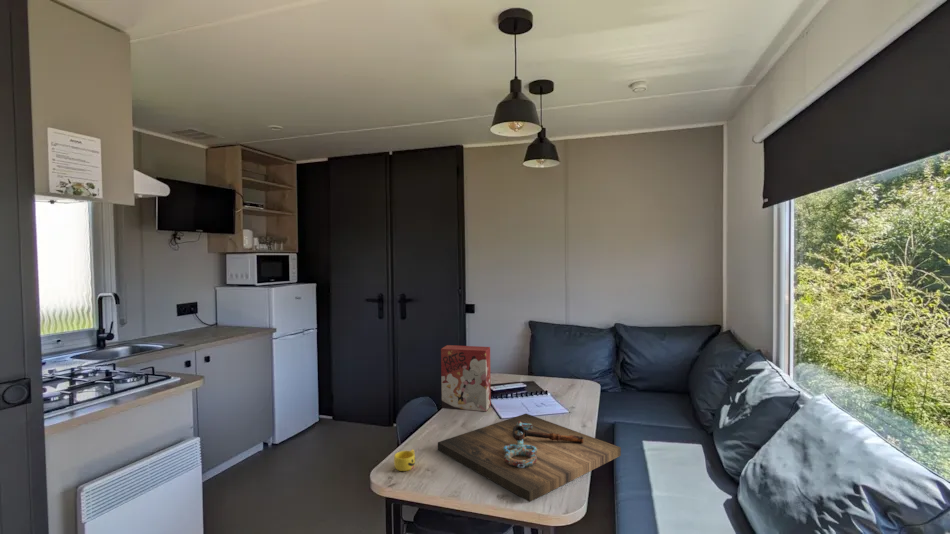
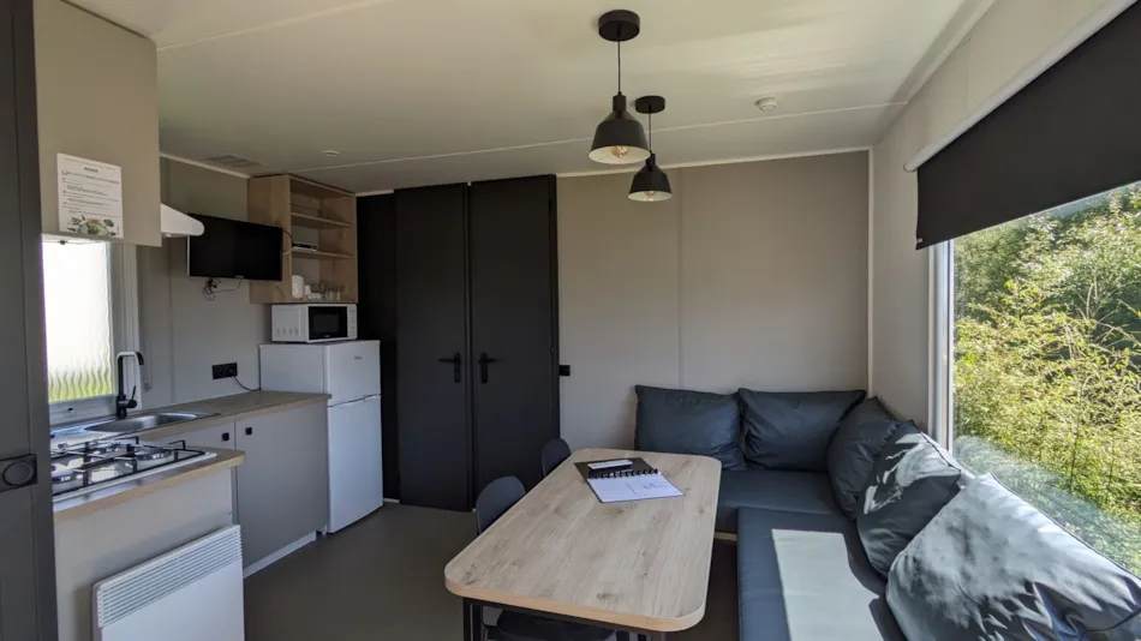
- cereal box [440,344,492,412]
- cutting board [437,413,622,503]
- cup [393,448,416,472]
